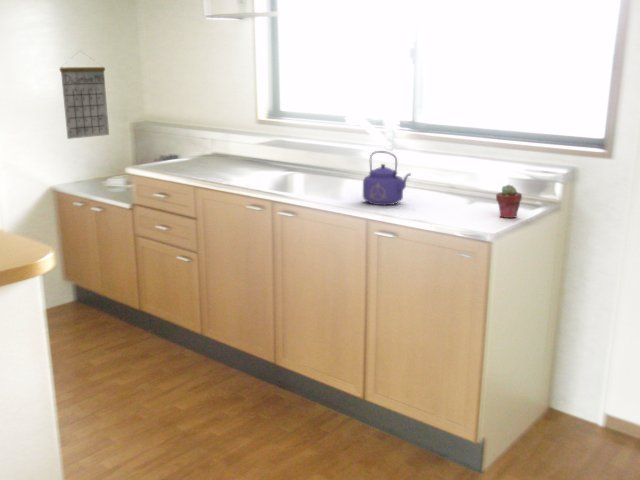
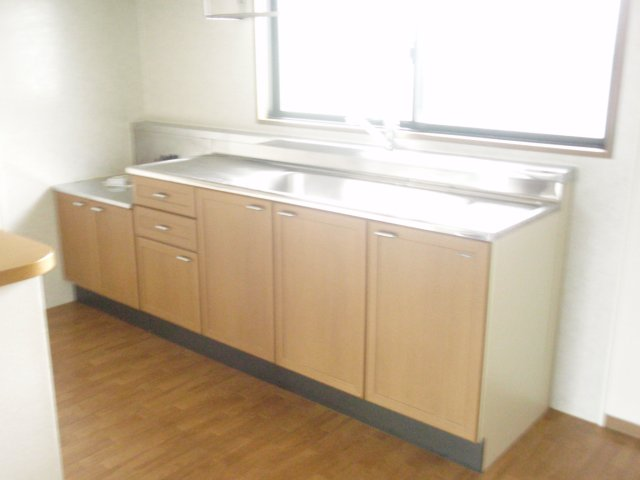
- calendar [59,50,110,140]
- potted succulent [495,183,523,219]
- kettle [362,150,412,206]
